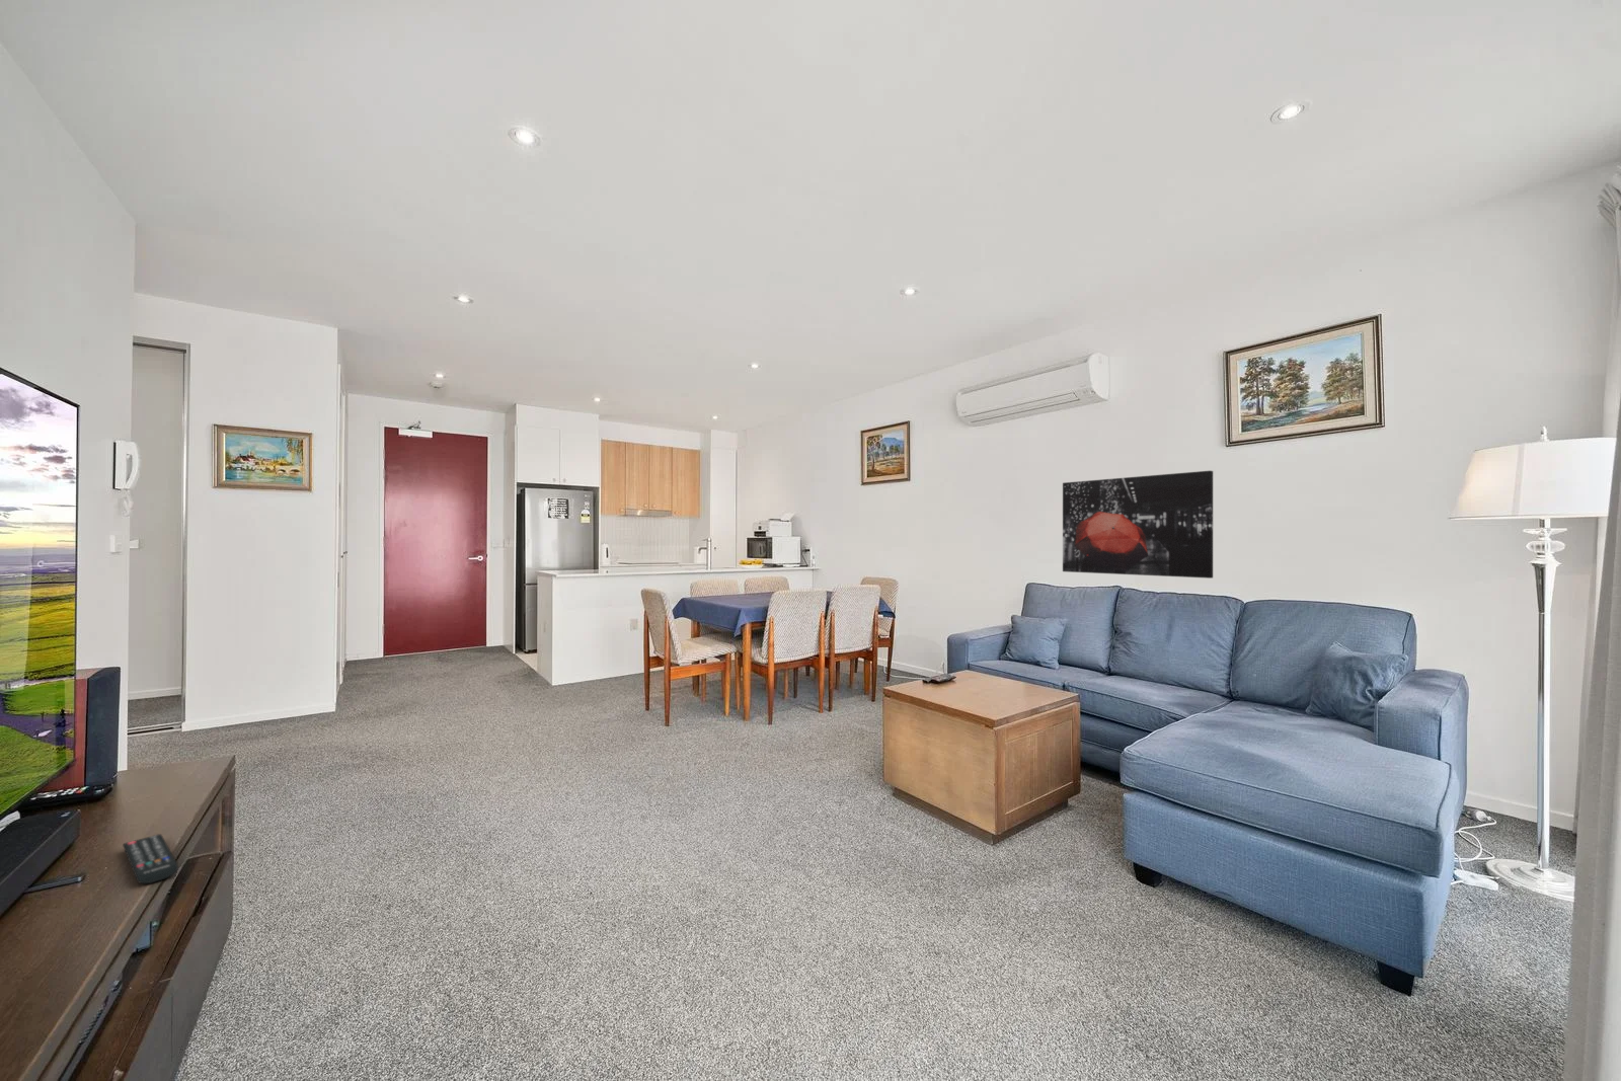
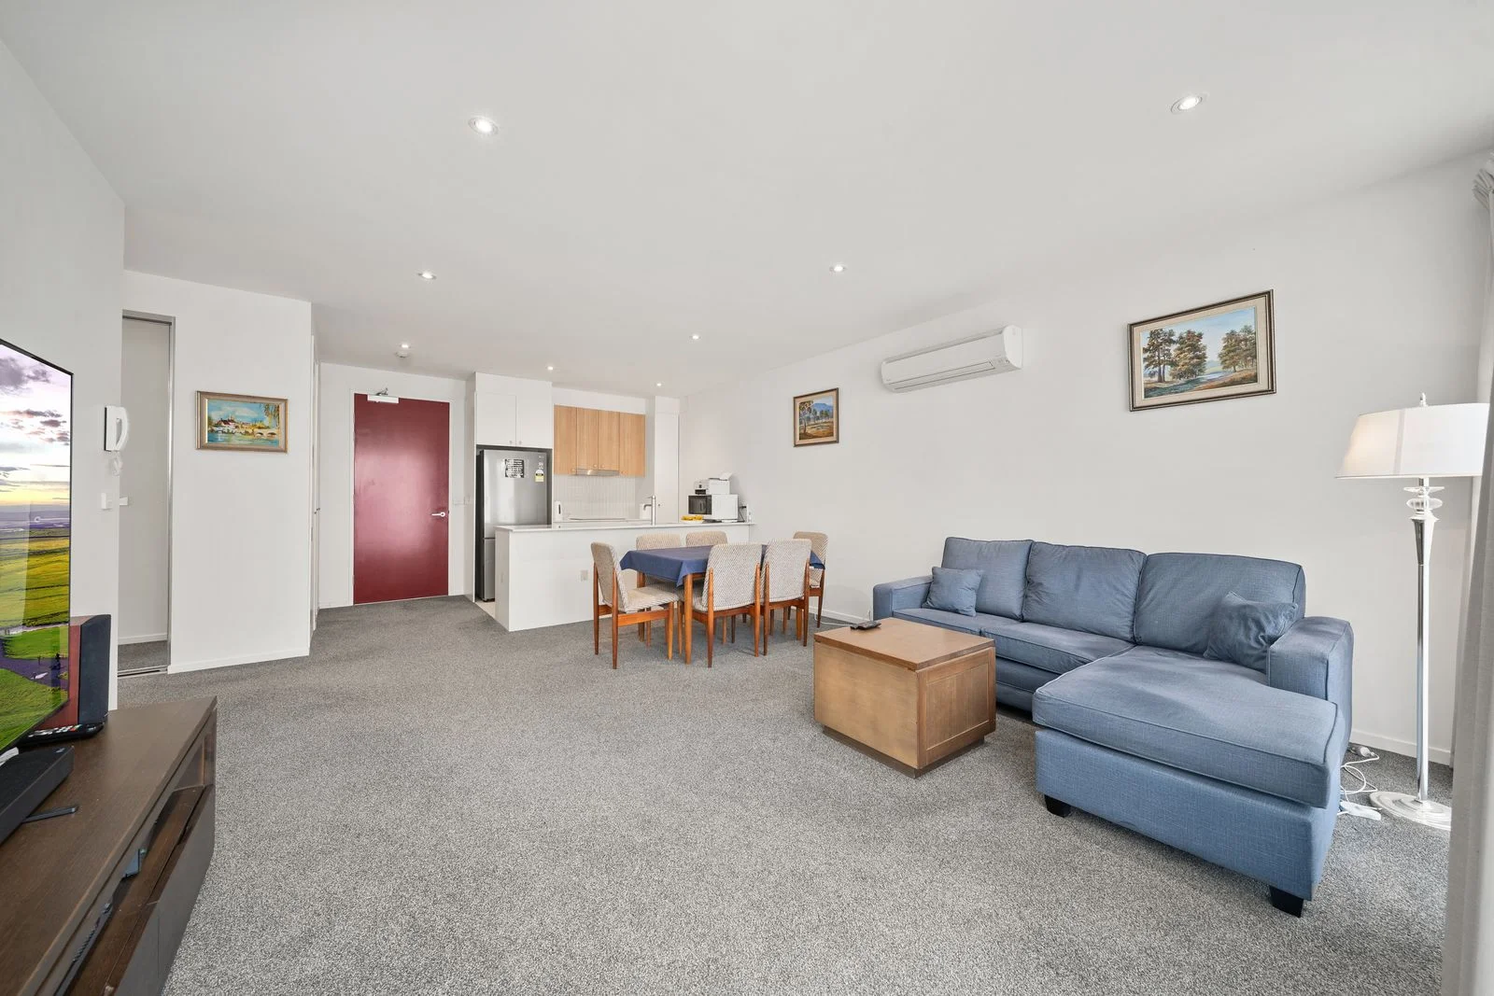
- wall art [1061,471,1213,579]
- remote control [122,832,180,884]
